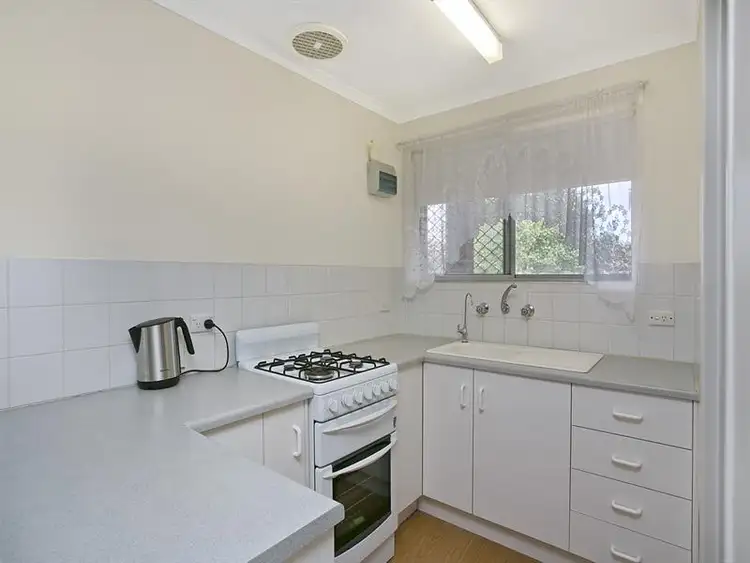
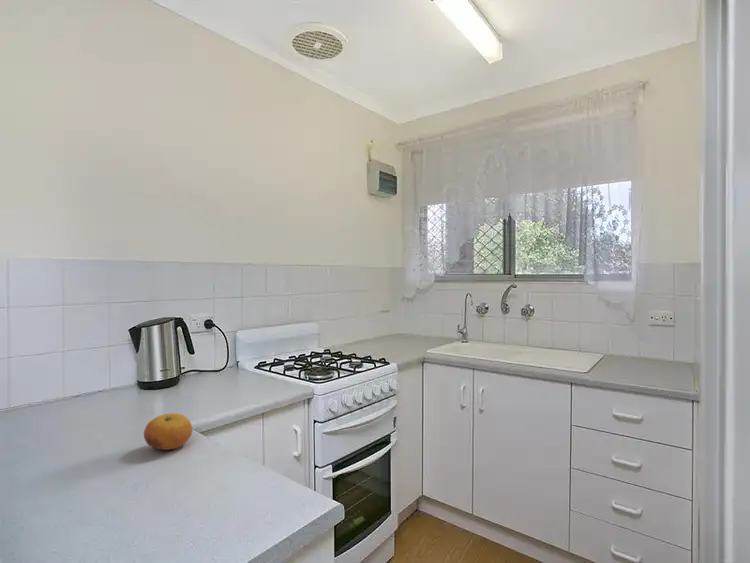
+ fruit [143,412,193,451]
